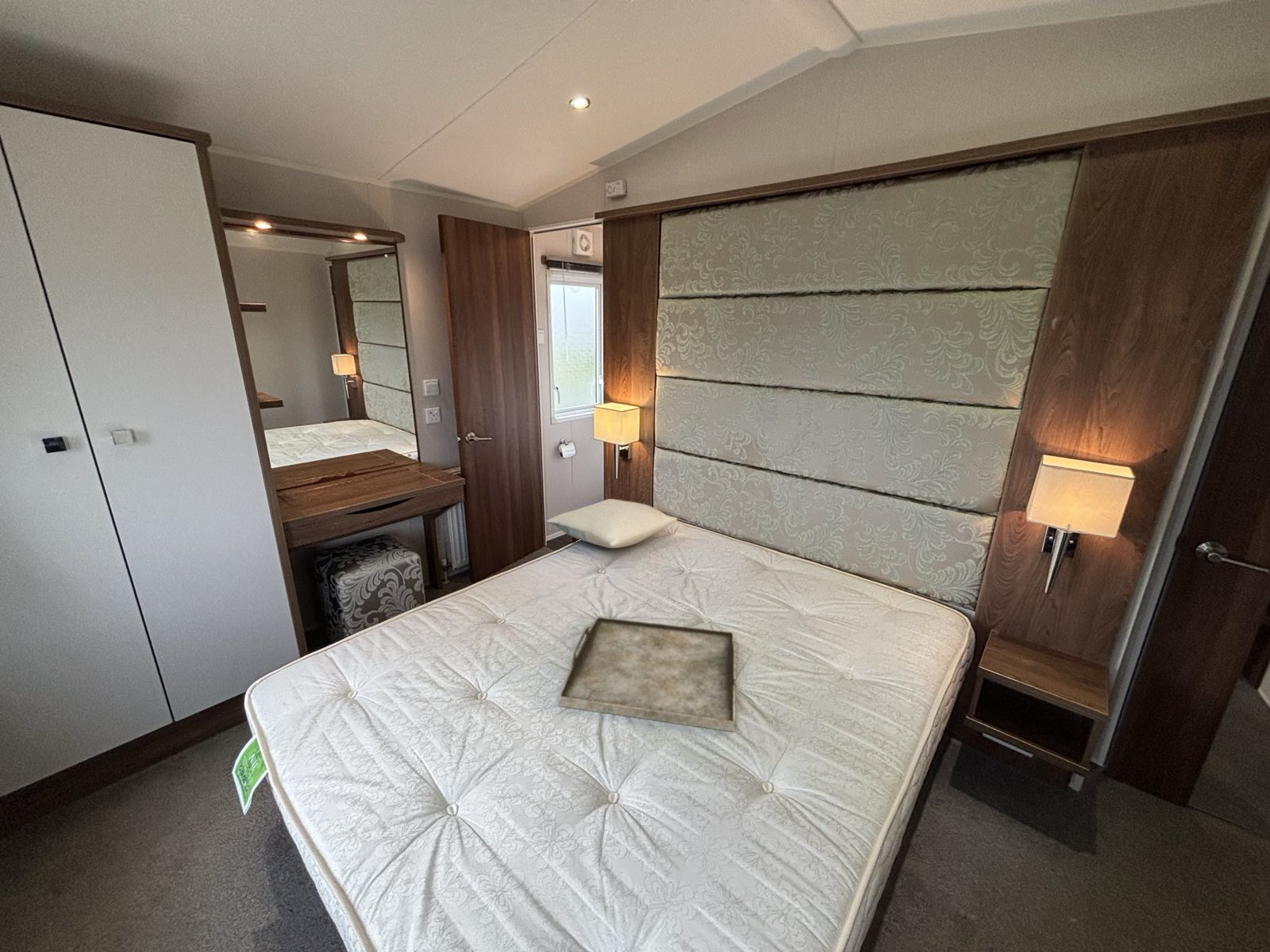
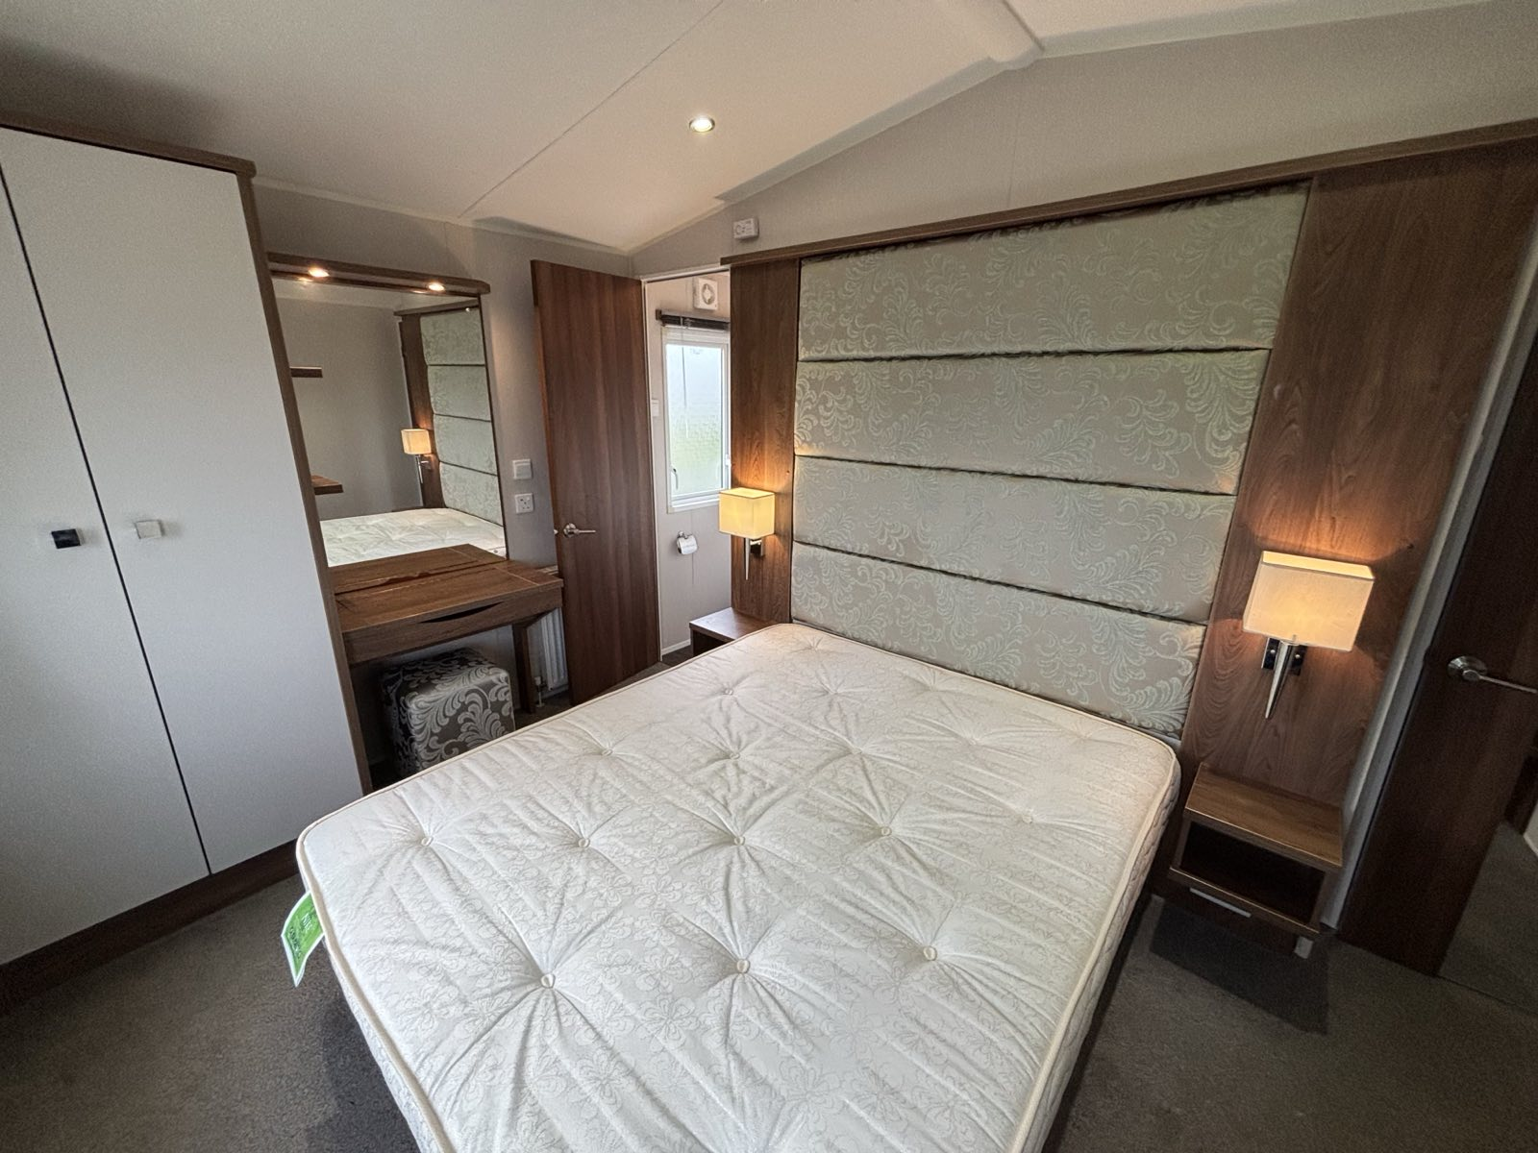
- pillow [545,498,678,549]
- serving tray [558,616,737,733]
